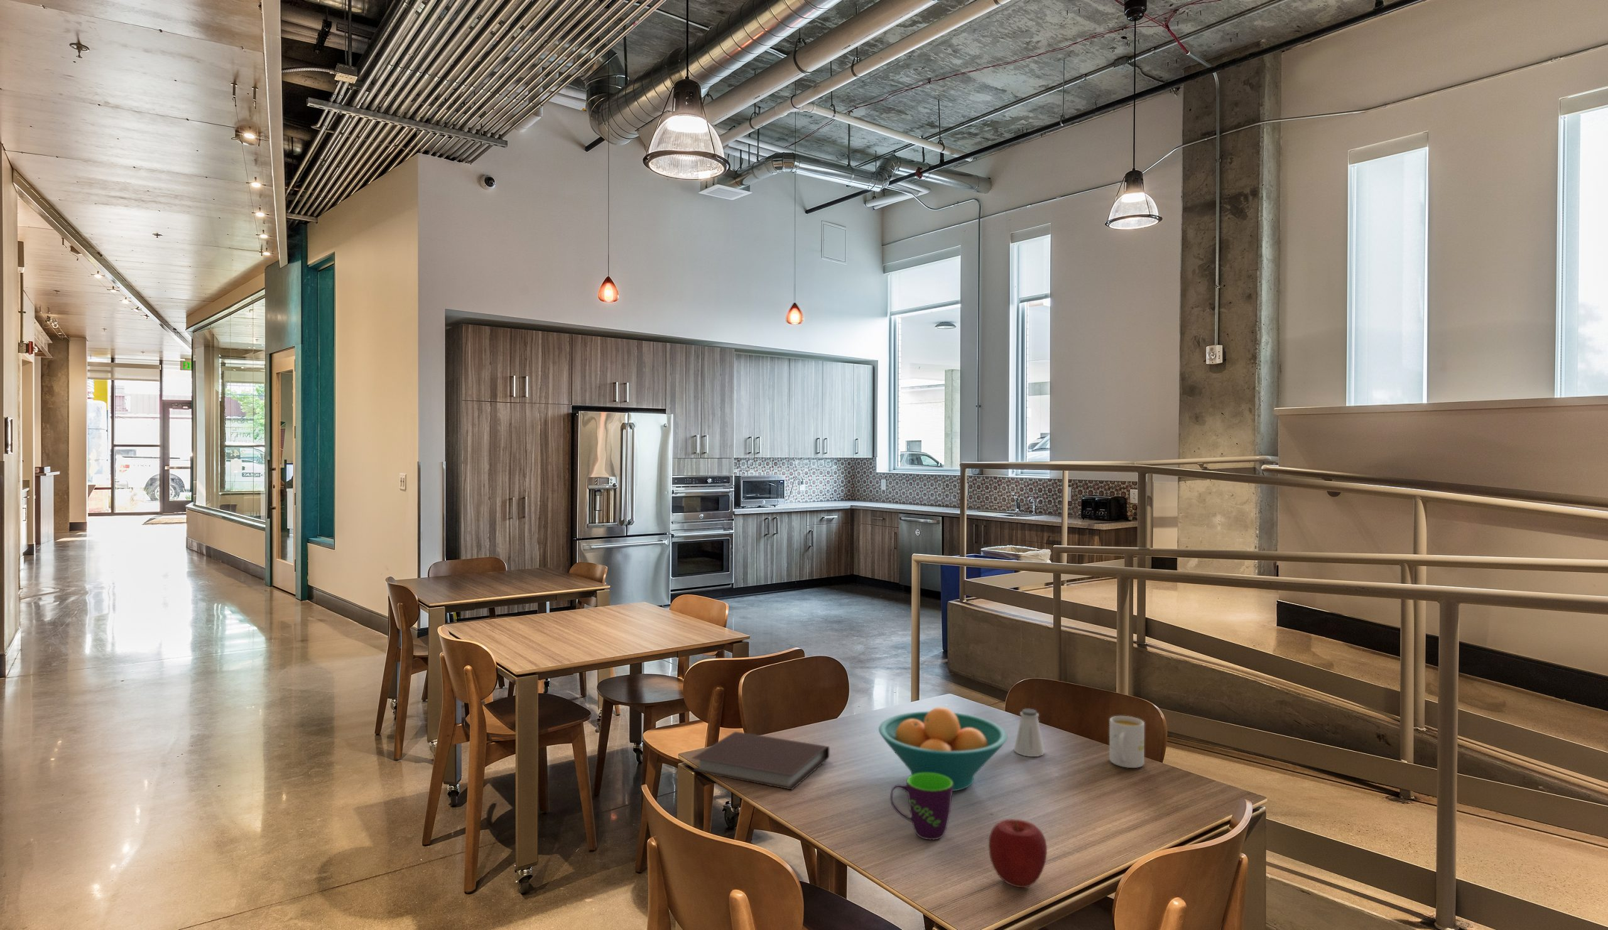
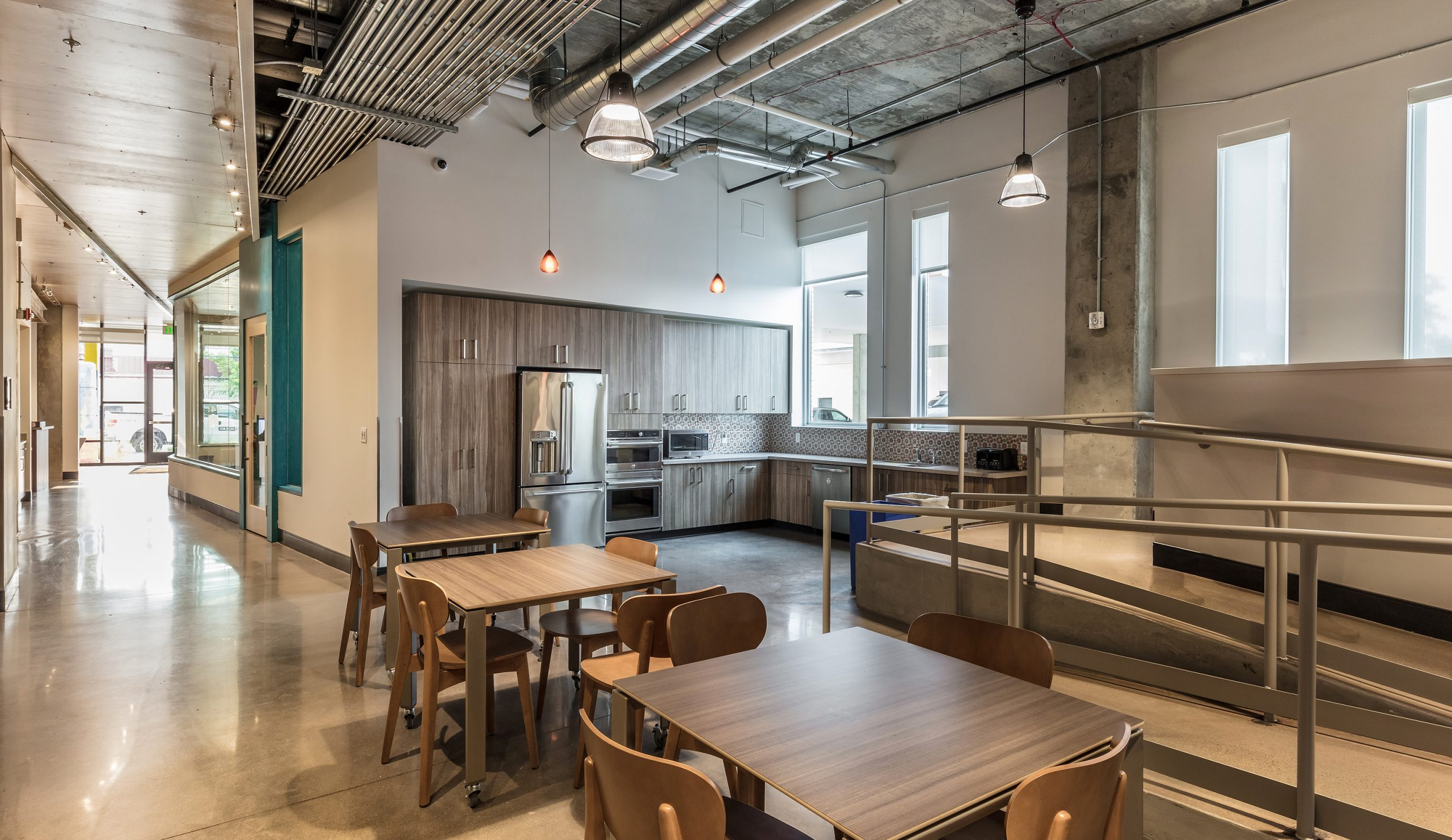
- saltshaker [1013,709,1045,757]
- notebook [691,731,829,790]
- mug [889,773,952,840]
- fruit bowl [878,706,1008,792]
- apple [988,818,1048,888]
- mug [1109,715,1145,768]
